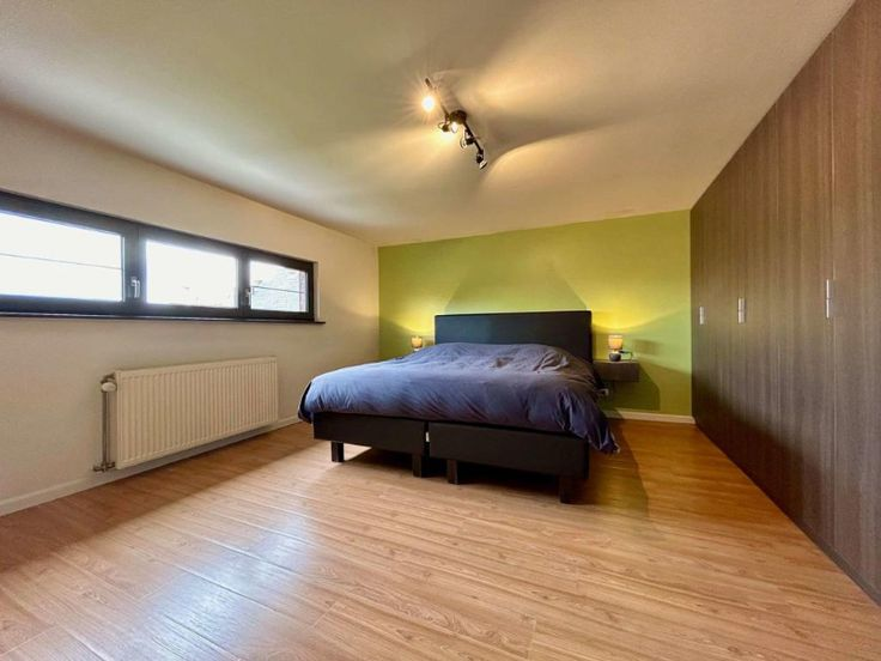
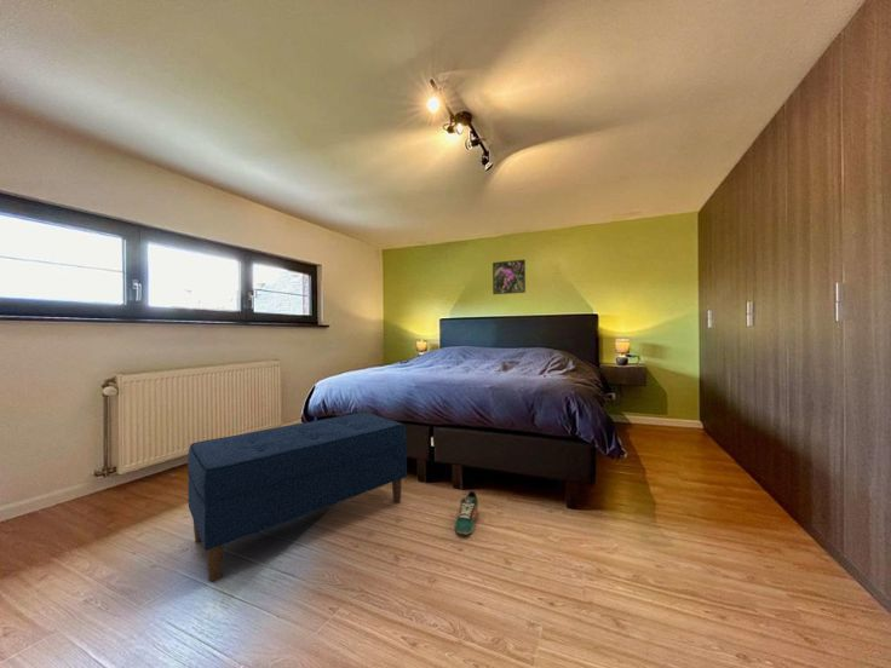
+ sneaker [454,490,479,536]
+ bench [186,411,408,583]
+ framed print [492,259,527,295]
